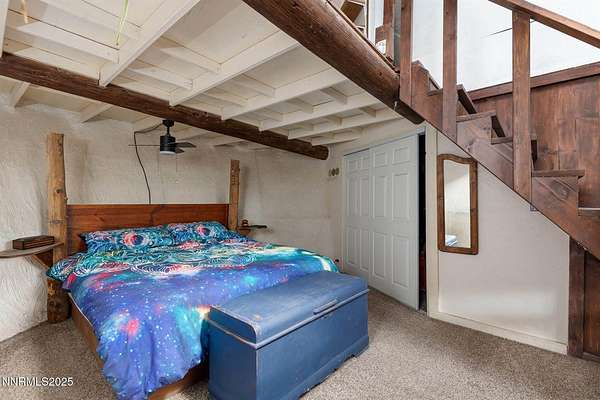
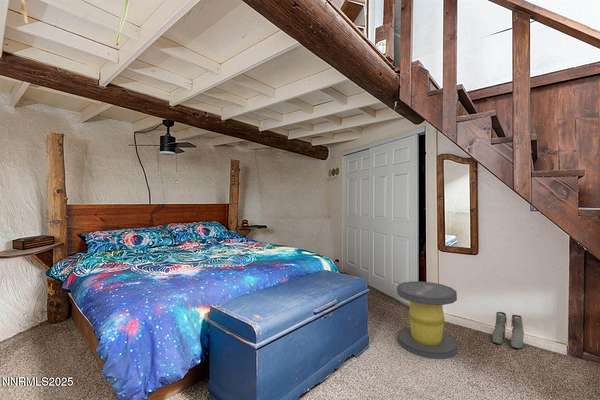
+ boots [491,311,525,350]
+ stool [396,280,458,360]
